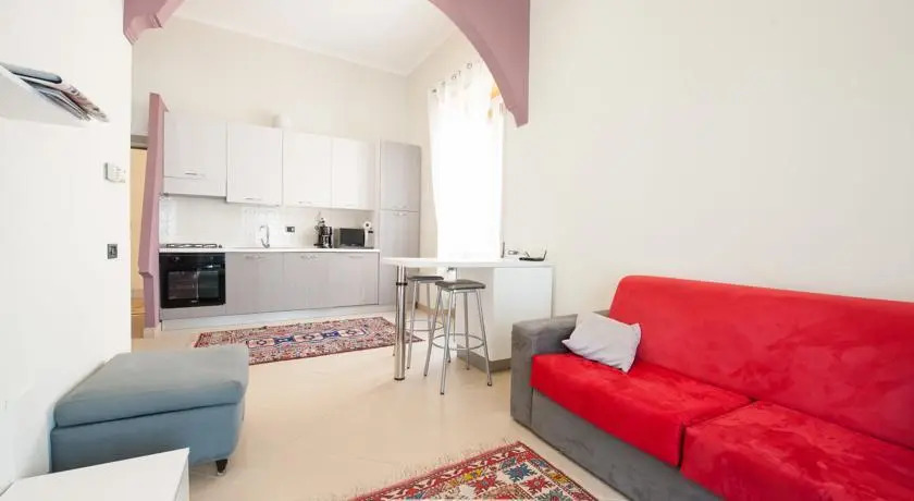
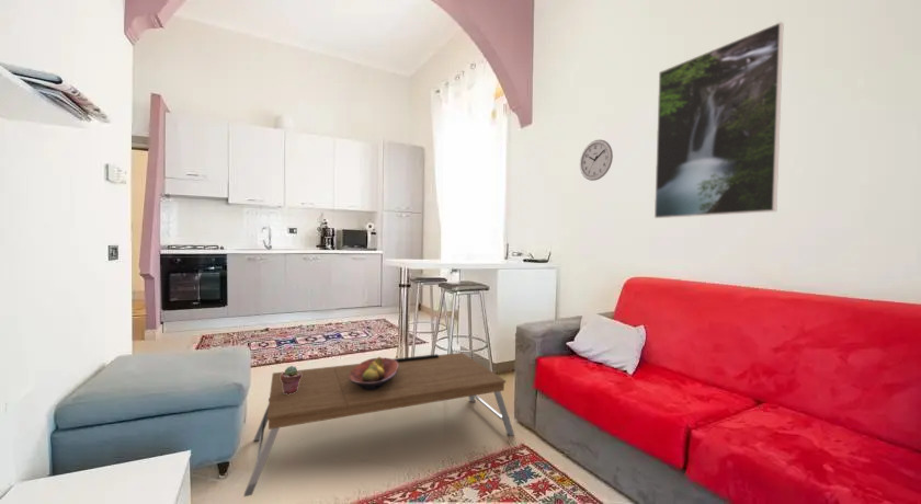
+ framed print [653,21,785,219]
+ coffee table [242,352,515,497]
+ potted succulent [281,365,302,394]
+ wall clock [579,138,614,182]
+ fruit bowl [349,356,399,391]
